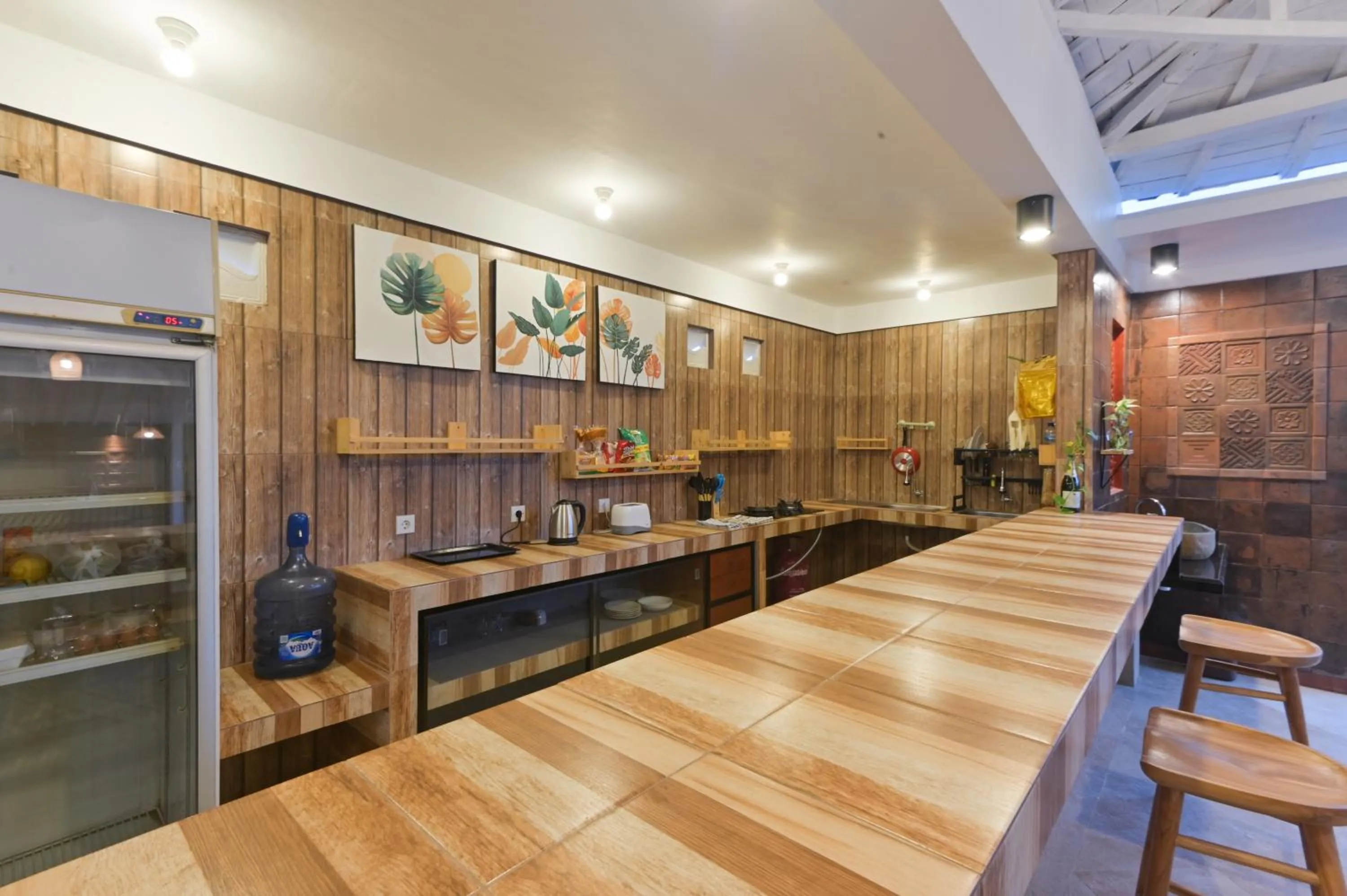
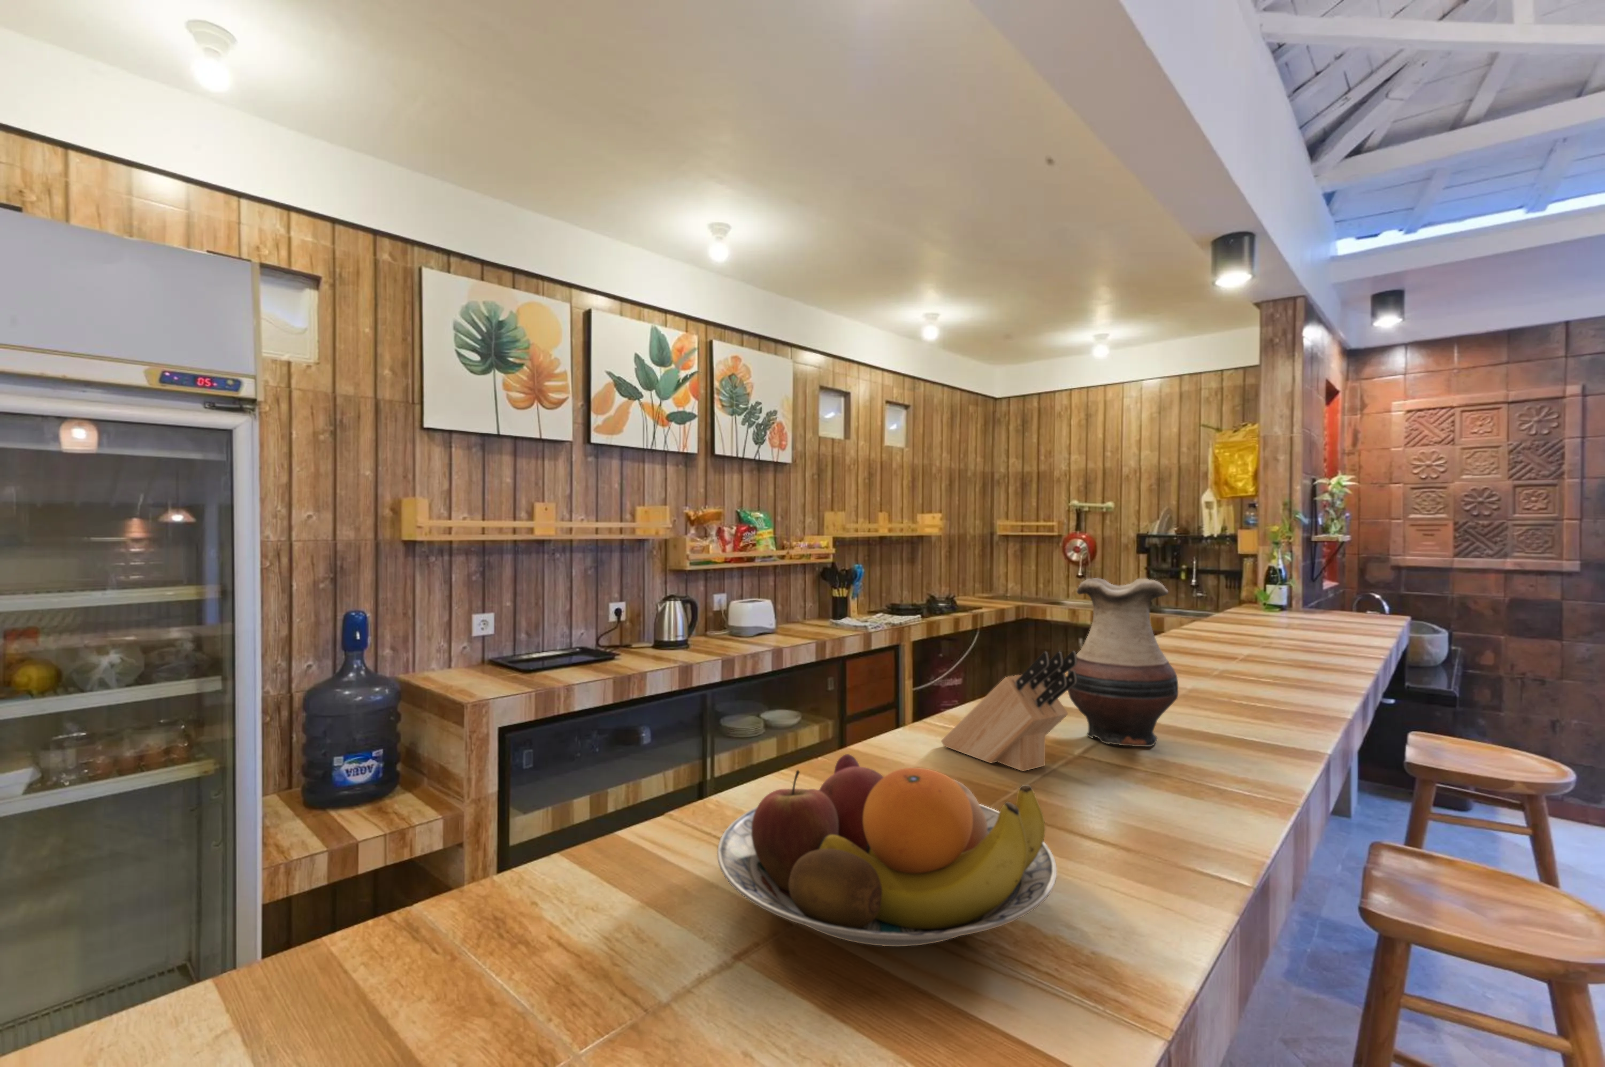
+ vase [1066,578,1180,747]
+ fruit bowl [717,753,1057,947]
+ knife block [940,650,1077,772]
